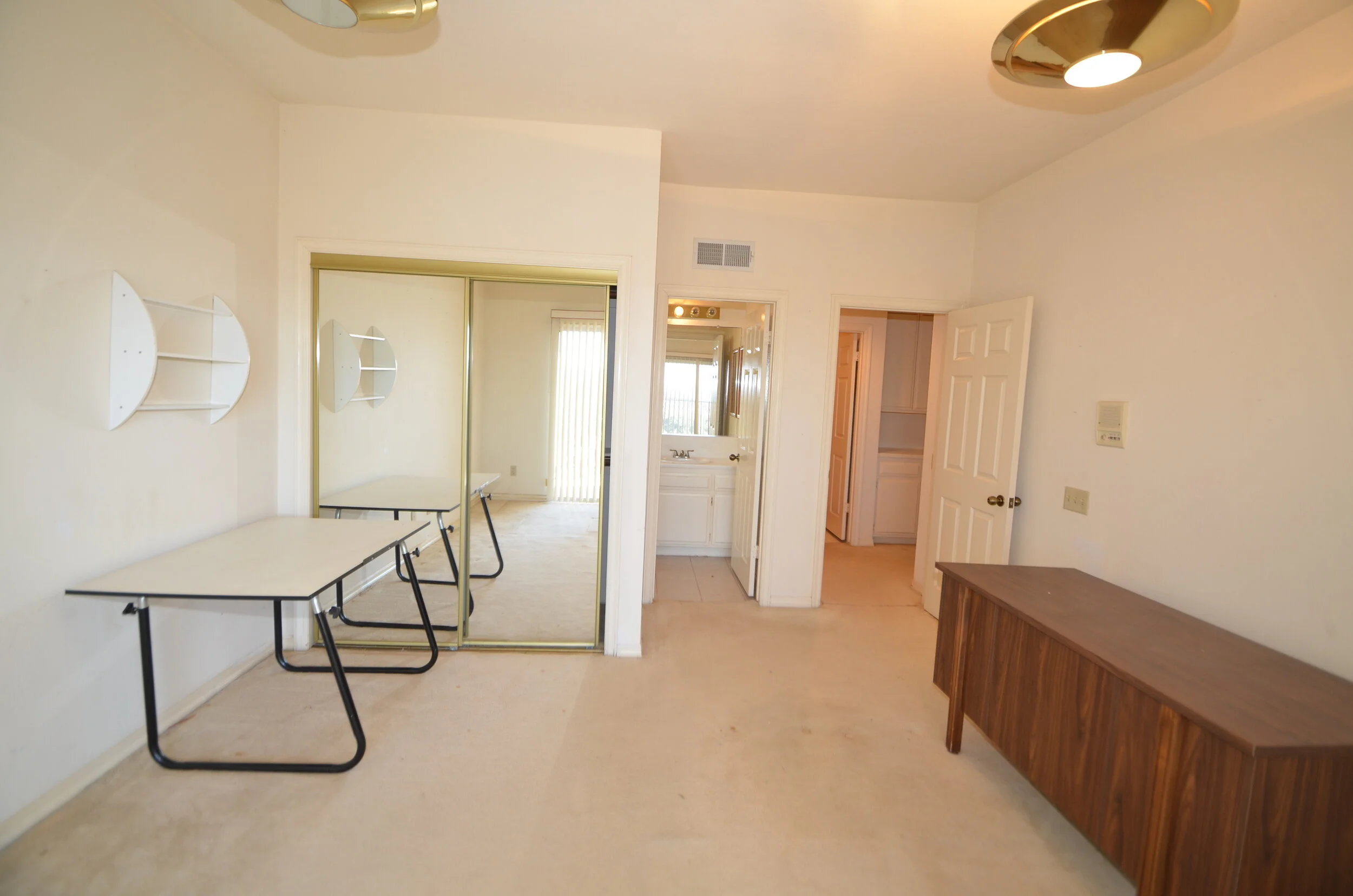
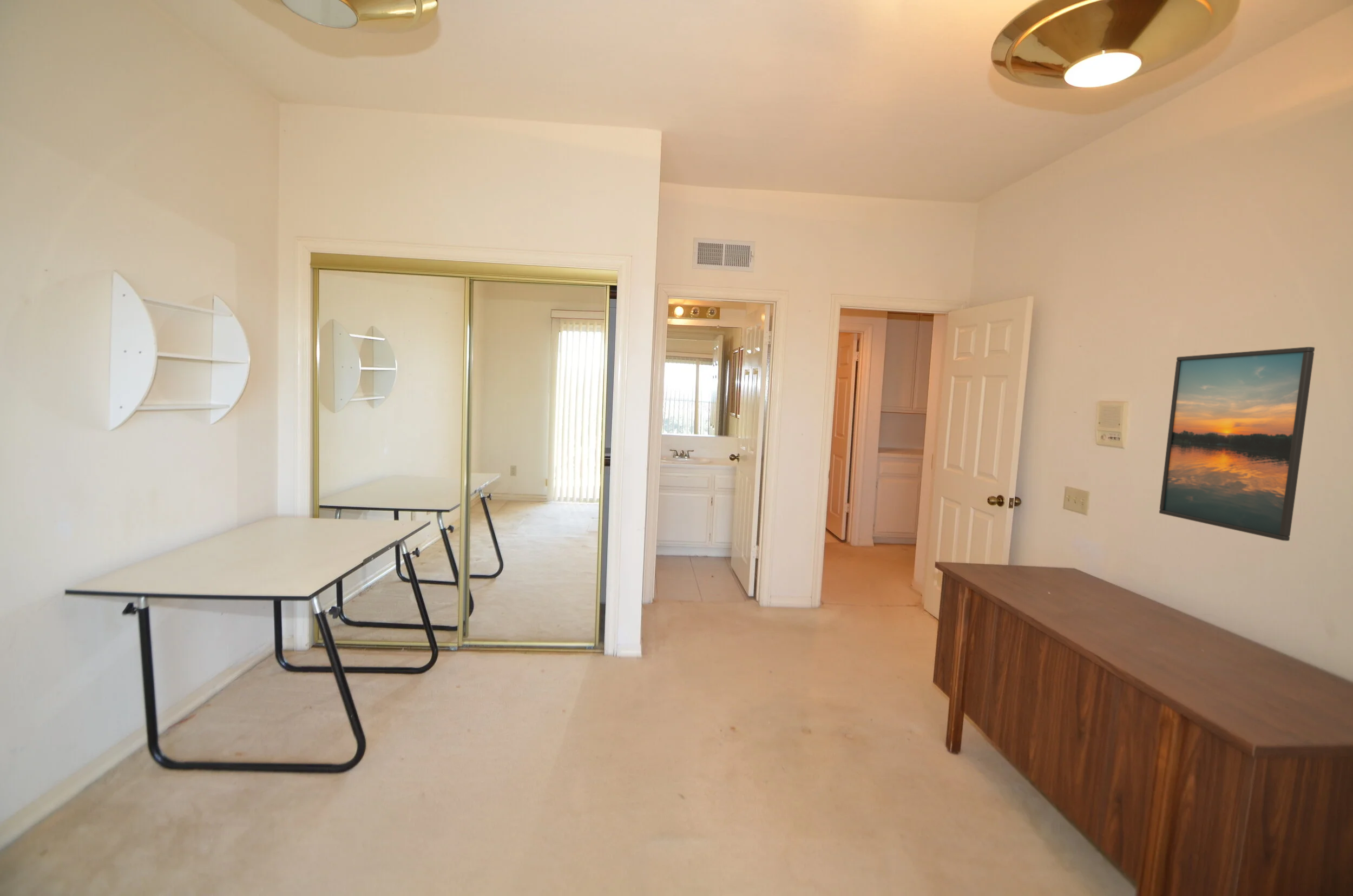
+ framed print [1159,346,1315,542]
